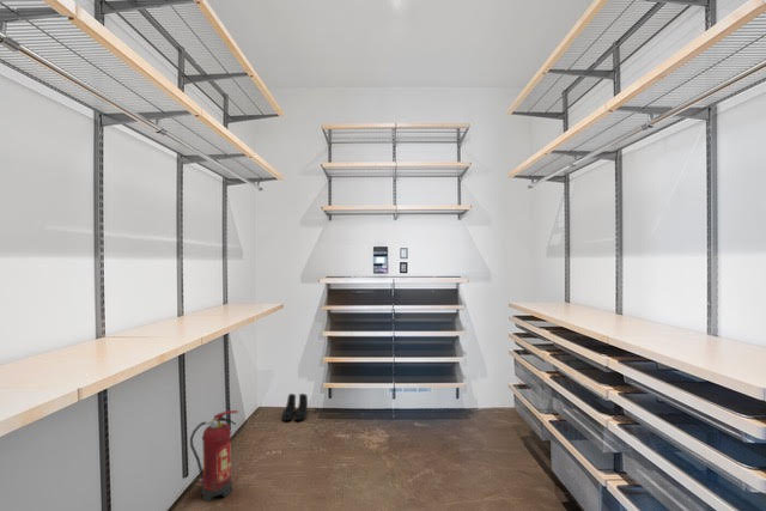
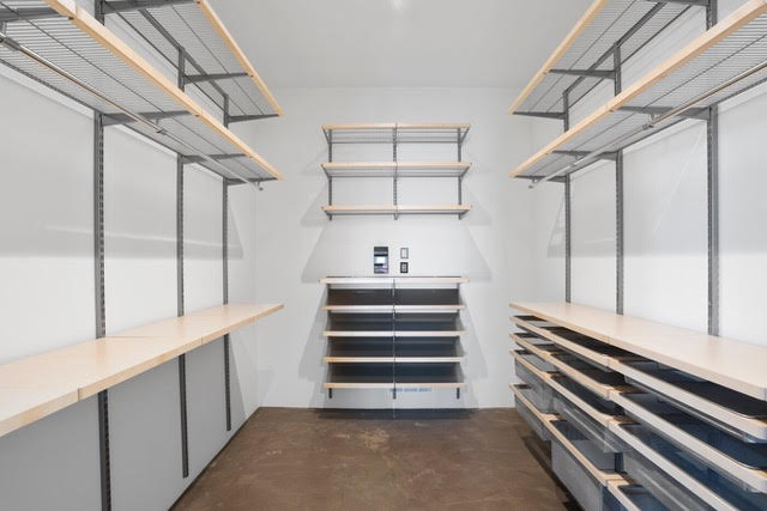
- fire extinguisher [189,409,239,503]
- boots [281,393,309,421]
